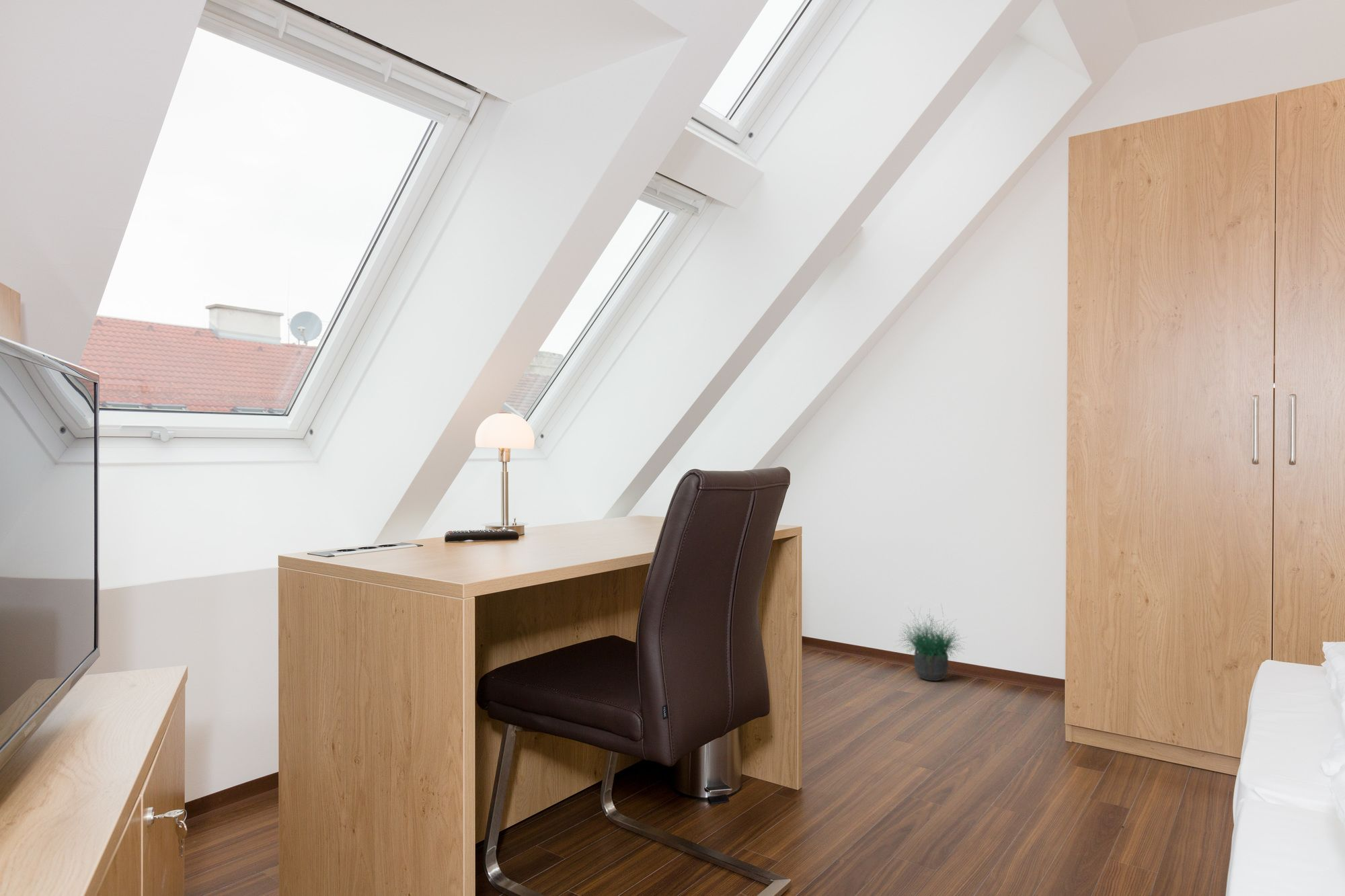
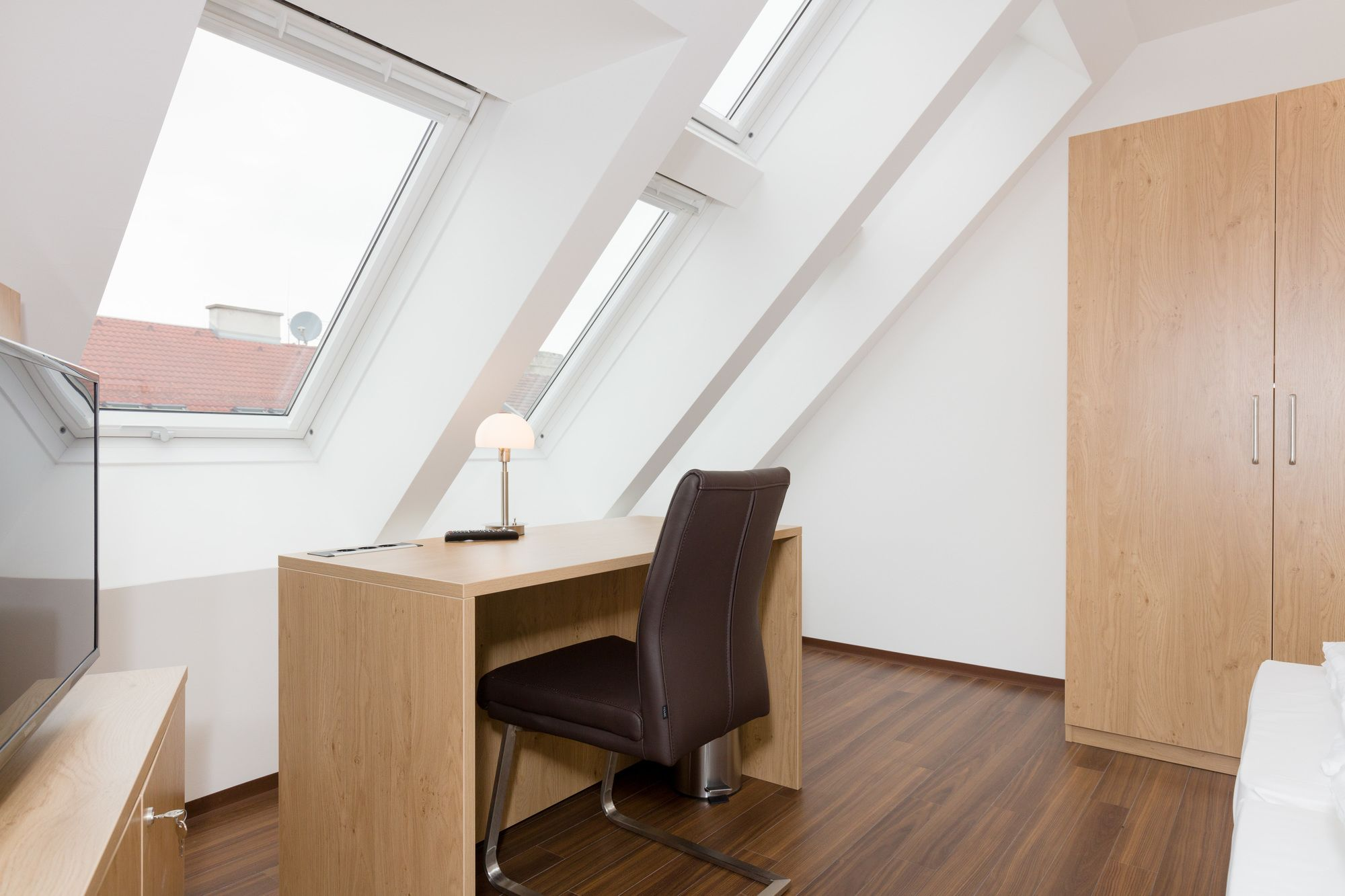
- potted plant [894,603,968,682]
